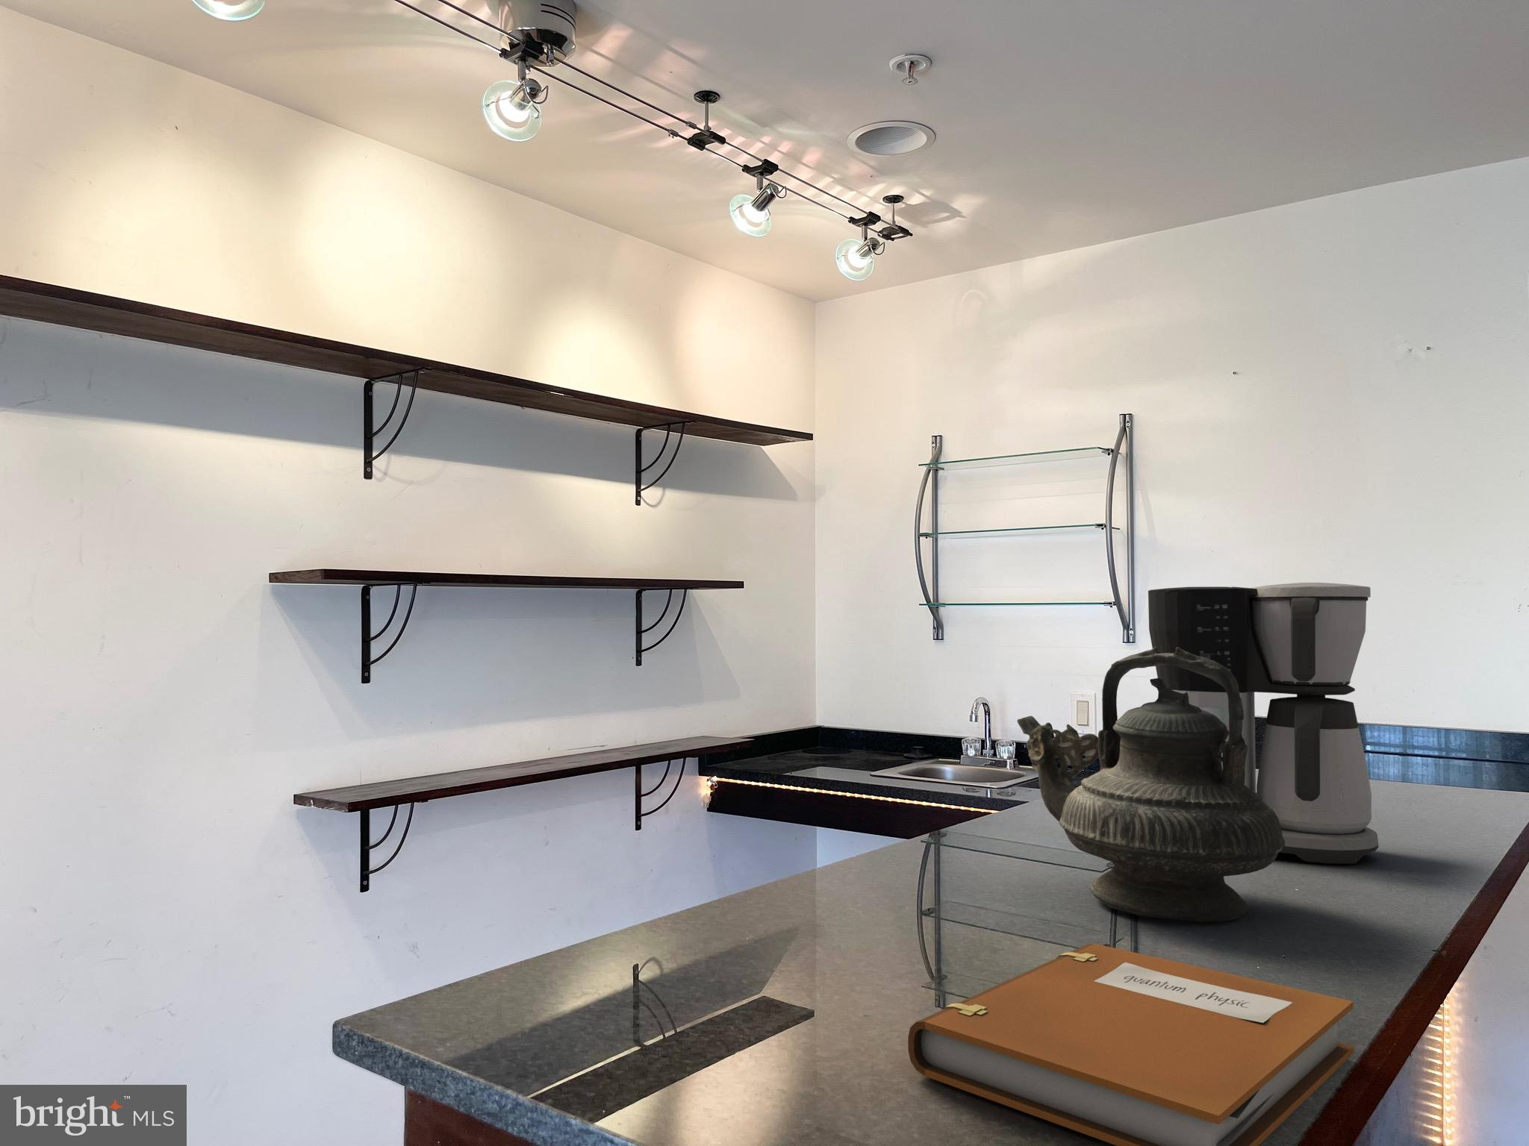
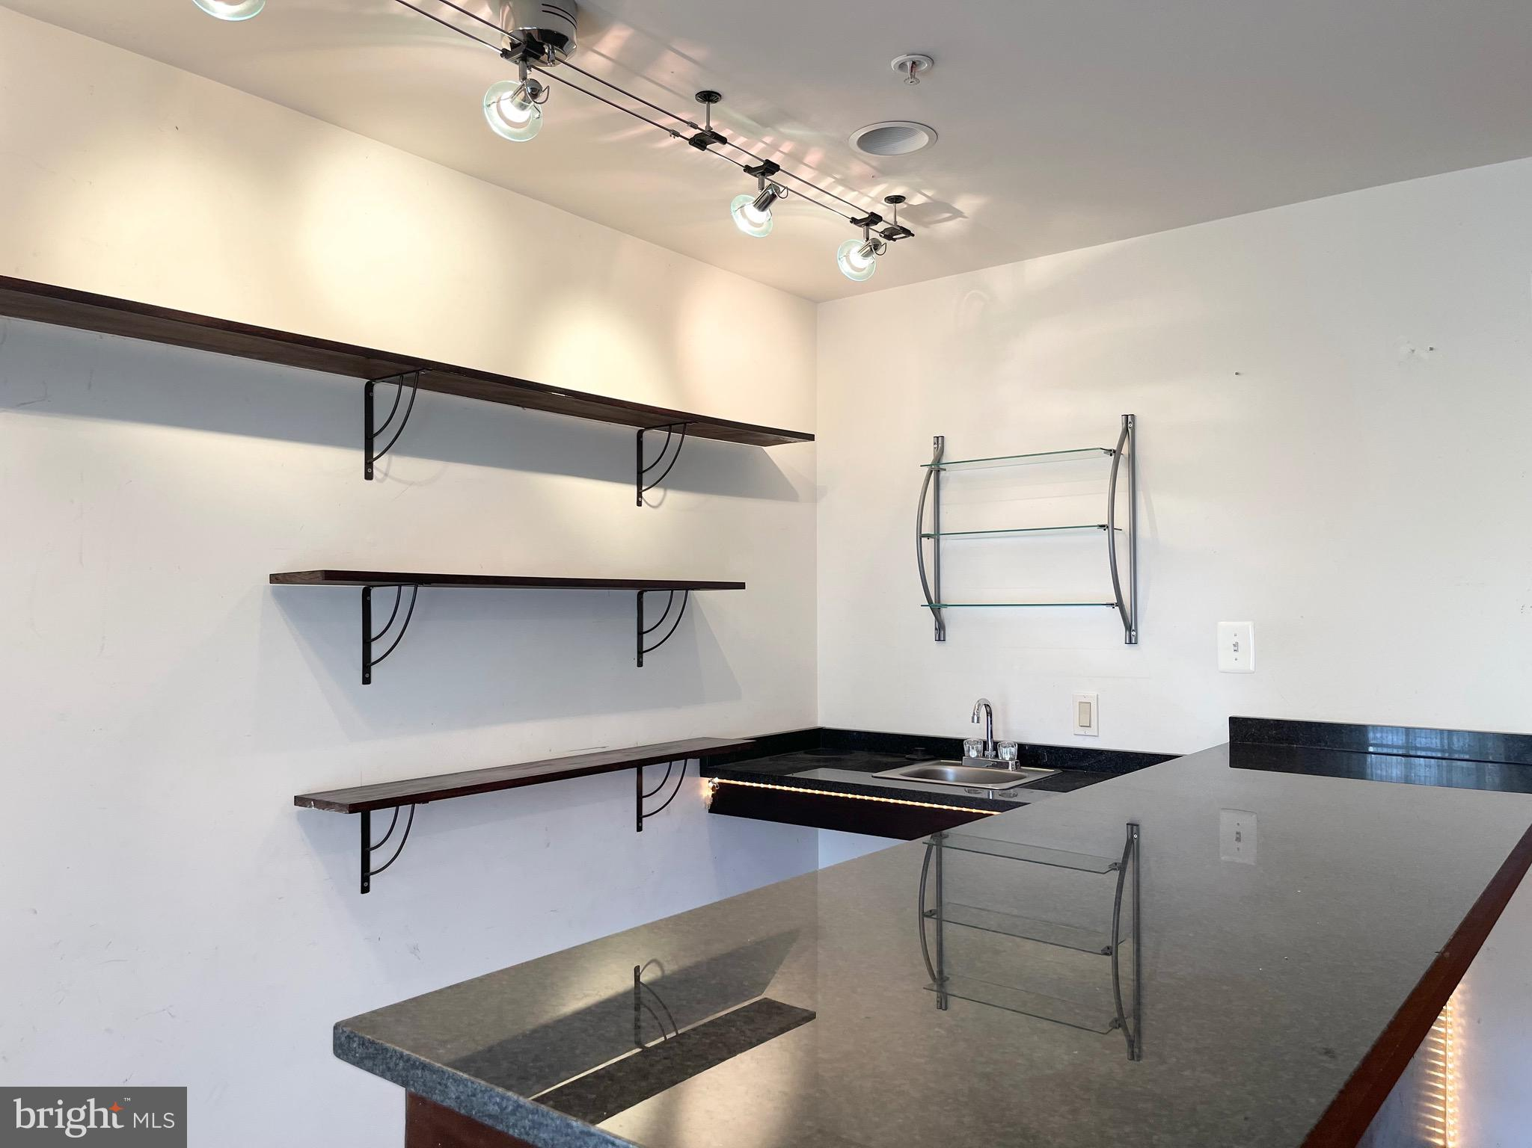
- coffee maker [1147,581,1379,864]
- teapot [1016,646,1285,922]
- notebook [907,943,1356,1146]
